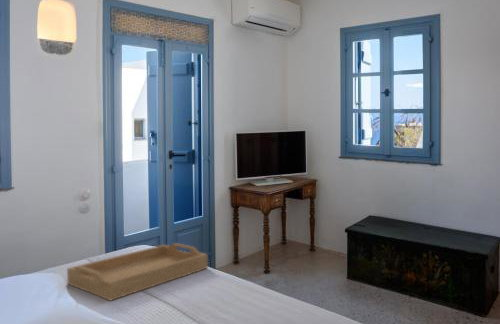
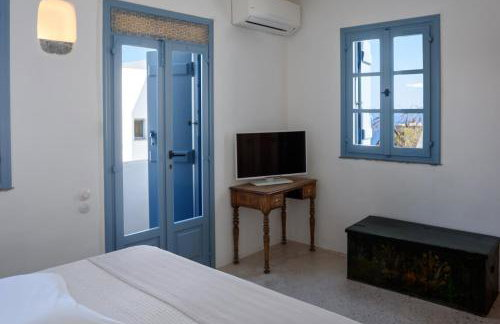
- serving tray [66,242,209,302]
